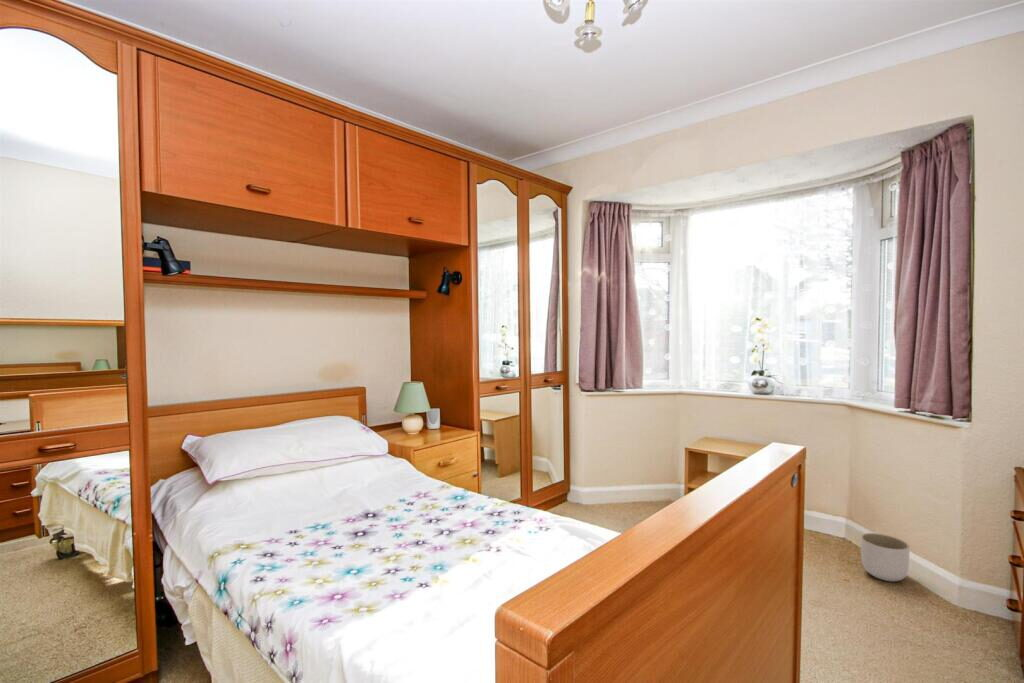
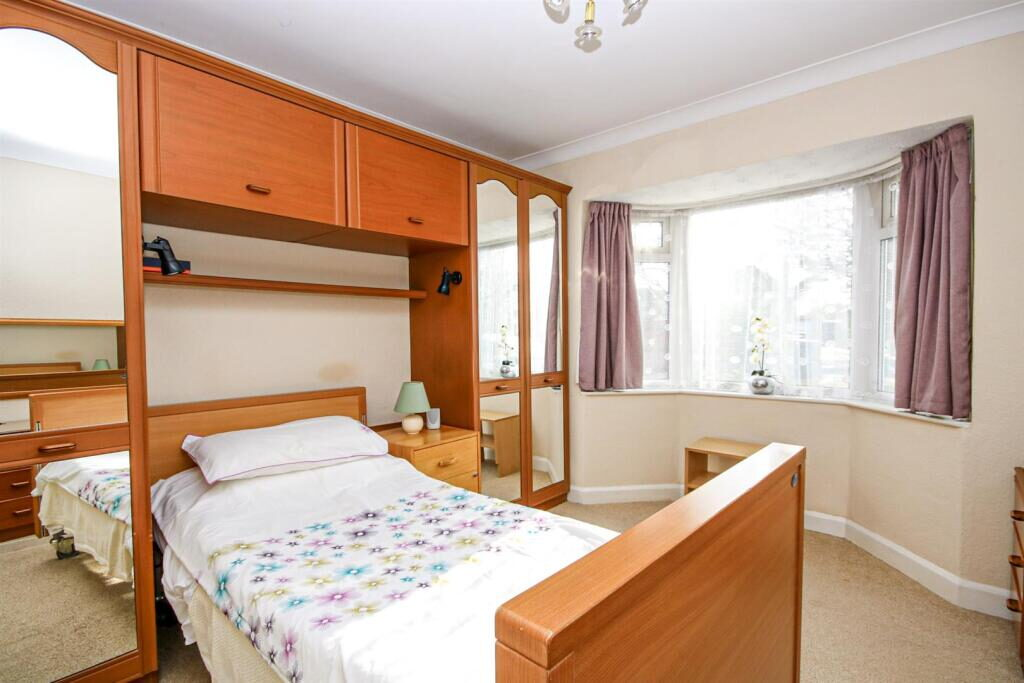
- planter [860,532,911,583]
